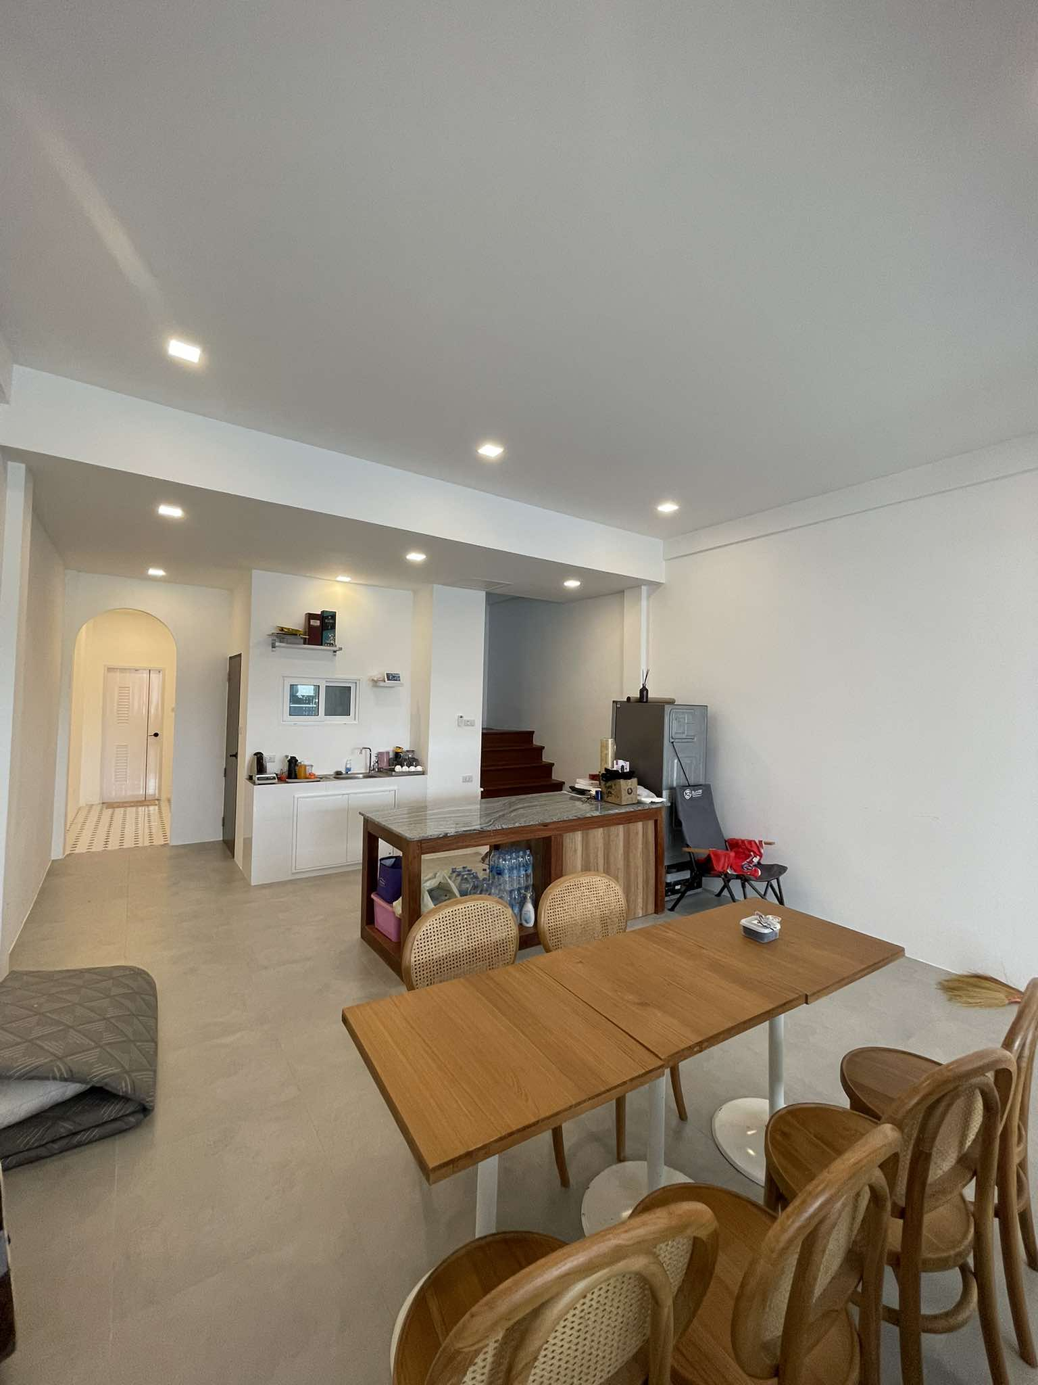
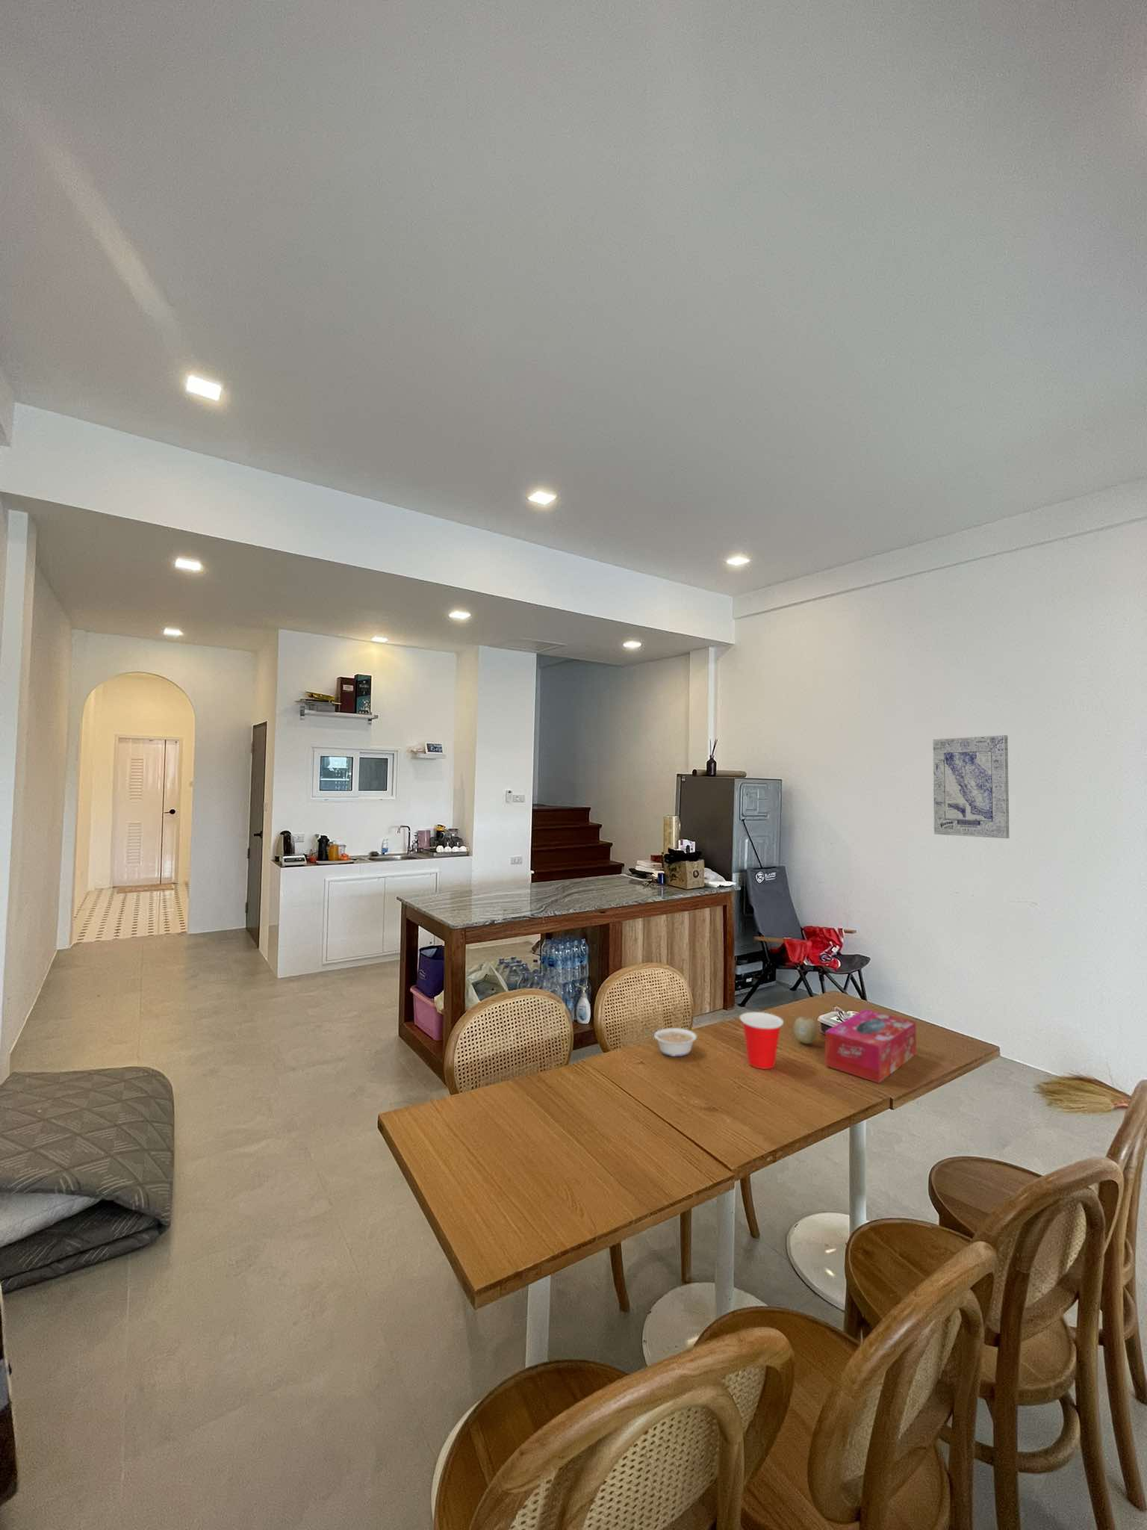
+ wall art [933,735,1010,838]
+ legume [645,1028,698,1057]
+ cup [740,1012,784,1070]
+ fruit [793,1016,818,1044]
+ tissue box [824,1008,917,1084]
